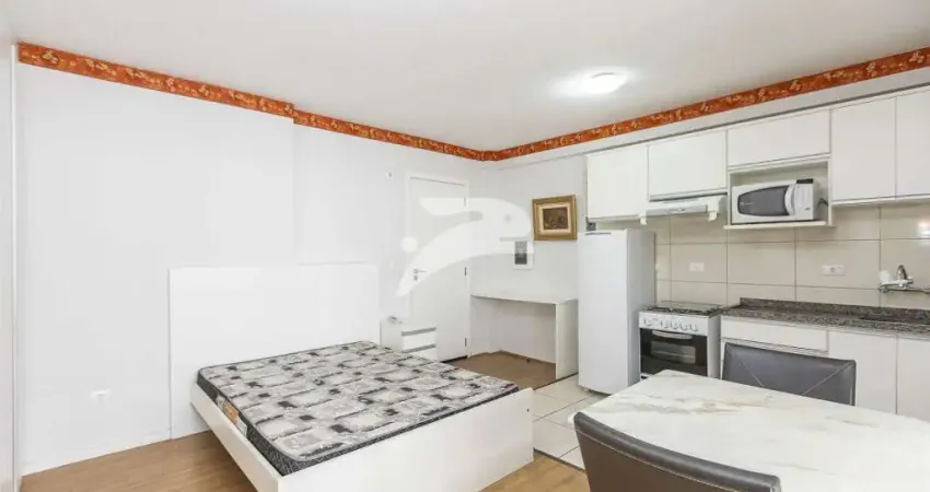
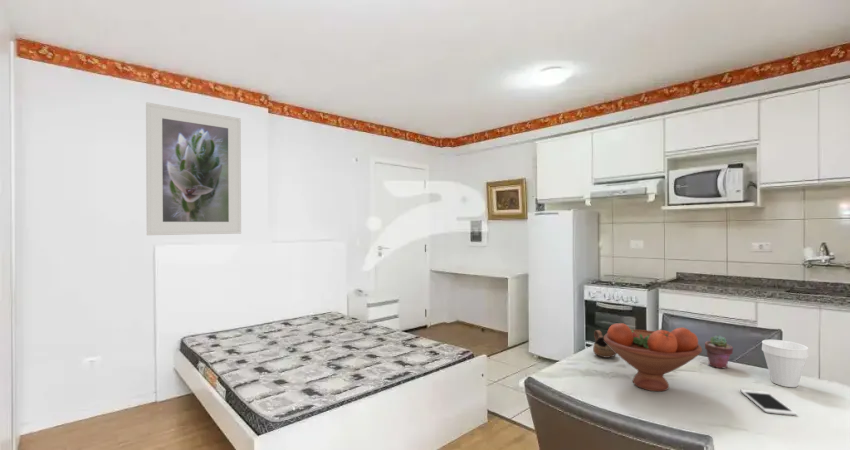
+ potted succulent [704,334,734,369]
+ fruit bowl [603,322,703,392]
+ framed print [145,101,242,236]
+ cup [761,339,809,388]
+ cup [592,329,617,359]
+ cell phone [739,389,797,416]
